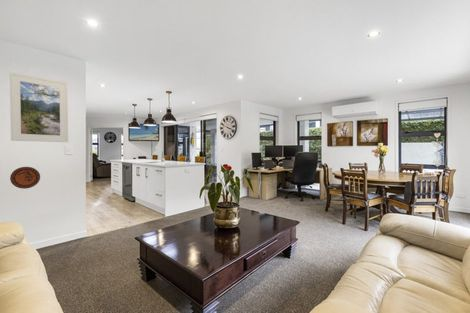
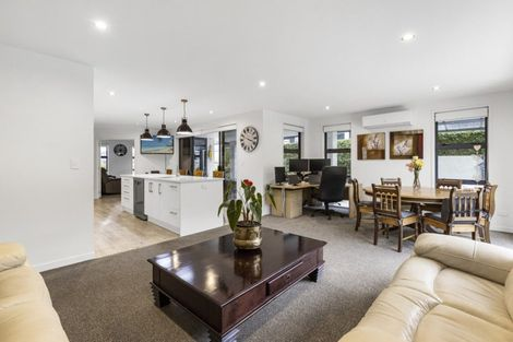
- decorative plate [9,166,41,190]
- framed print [9,71,69,143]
